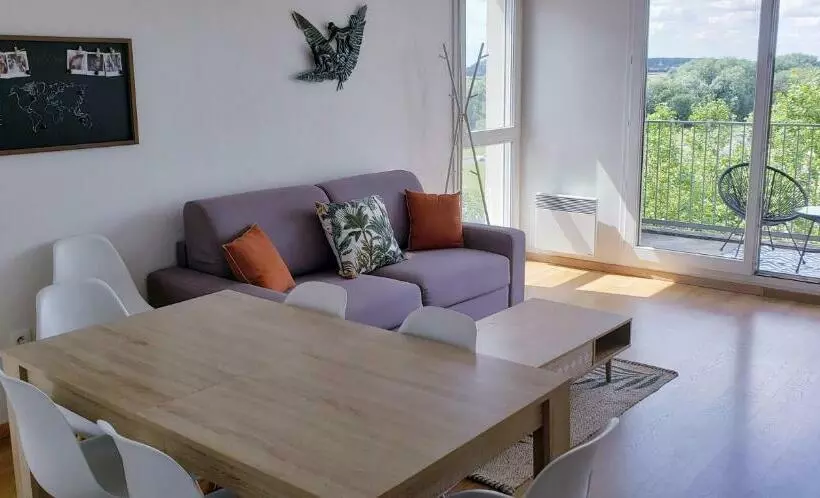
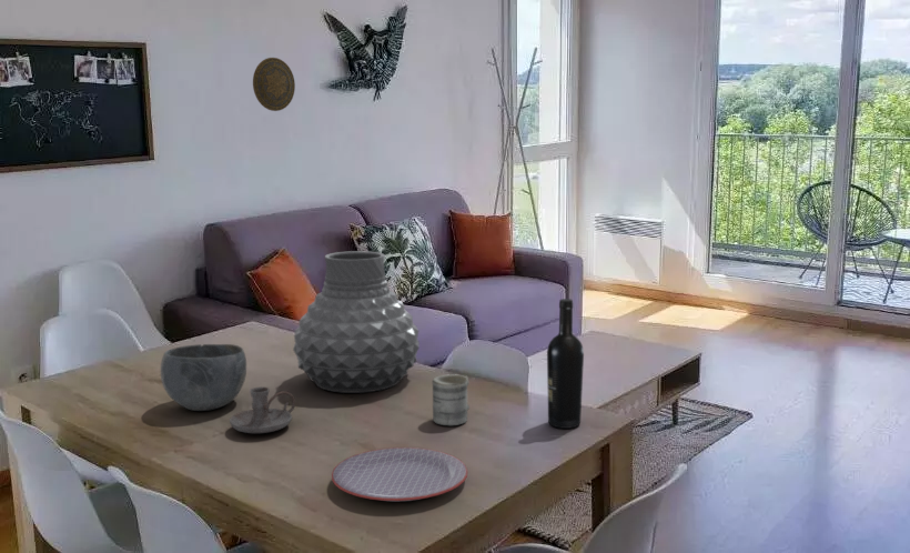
+ plate [331,446,468,502]
+ bowl [160,343,247,412]
+ vase [292,250,421,394]
+ decorative plate [252,57,296,112]
+ wine bottle [546,298,585,430]
+ mug [432,373,471,426]
+ candle holder [229,386,296,434]
